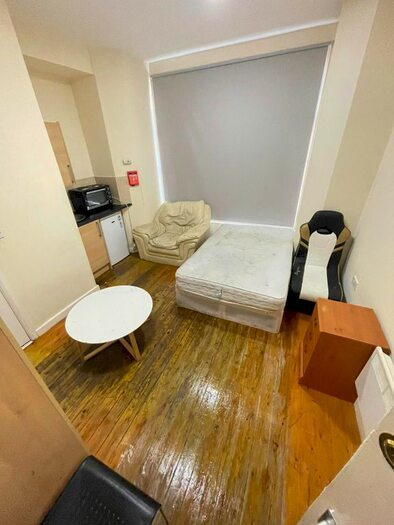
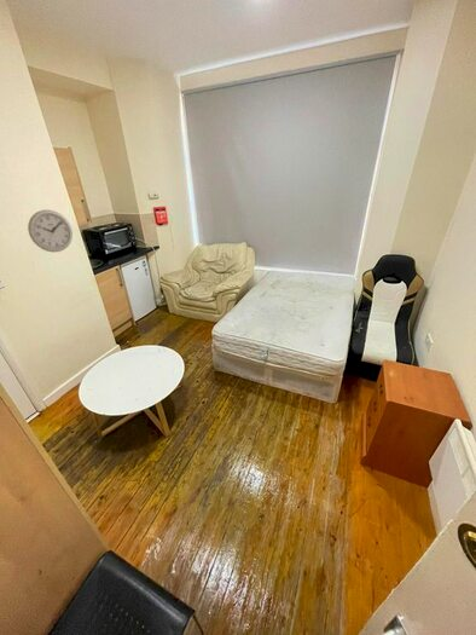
+ wall clock [27,209,74,253]
